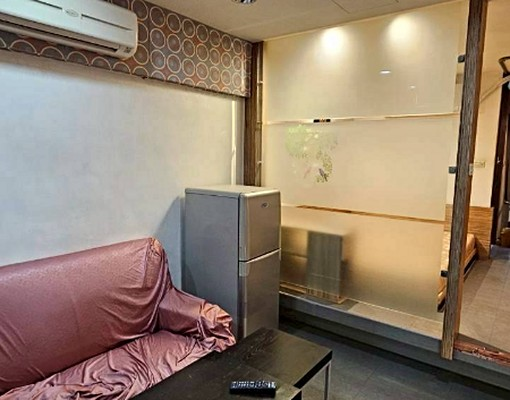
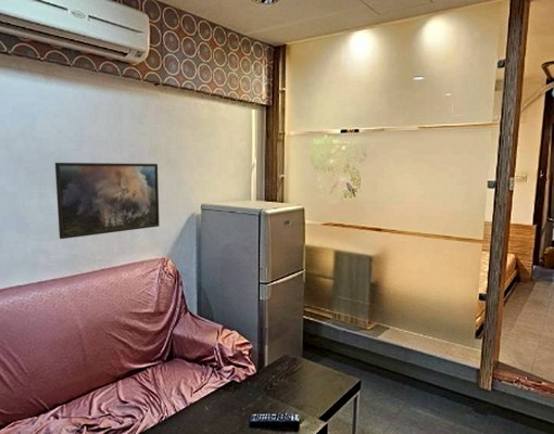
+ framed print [54,162,161,240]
